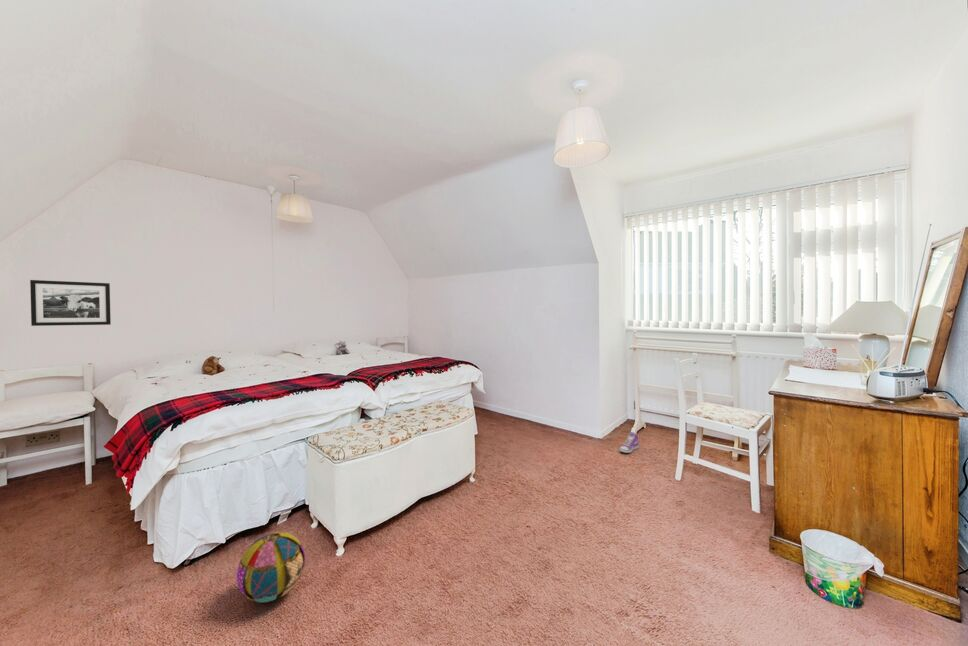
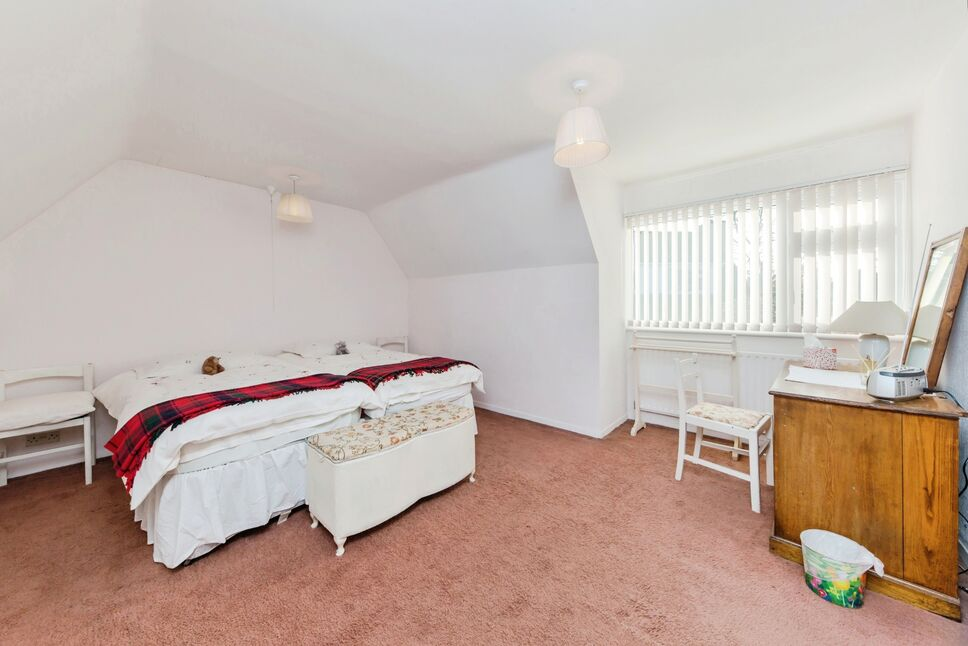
- picture frame [29,279,112,327]
- sneaker [619,431,640,454]
- ball [236,531,306,603]
